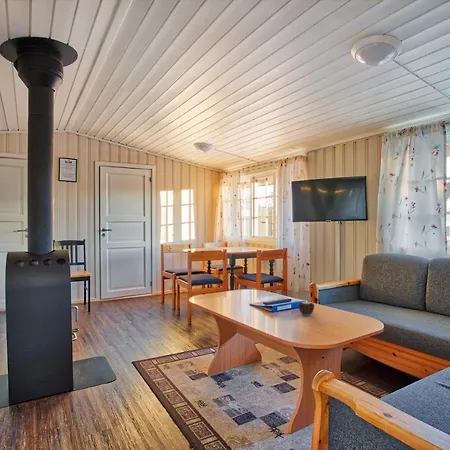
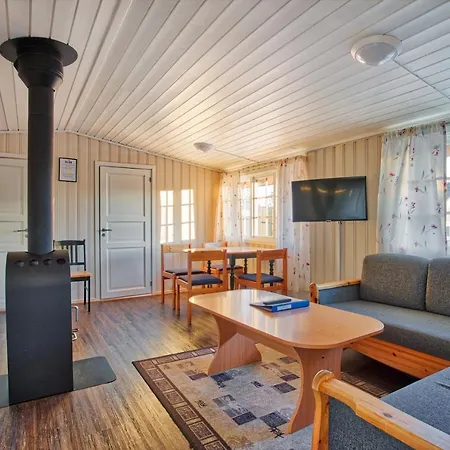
- candle [297,299,316,317]
